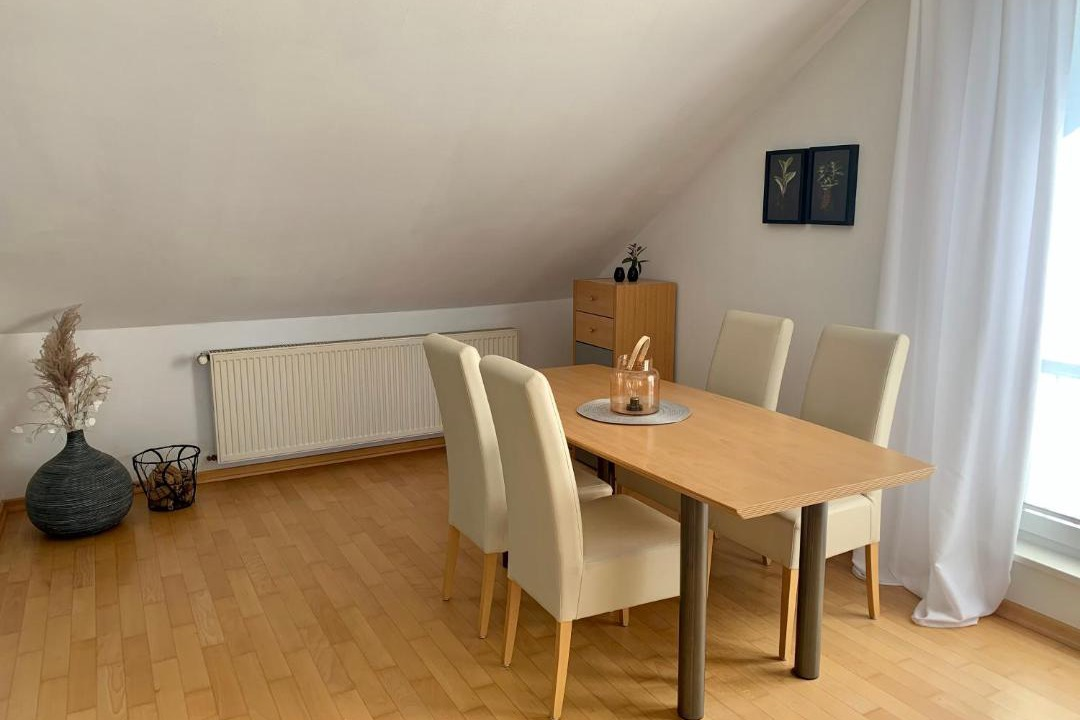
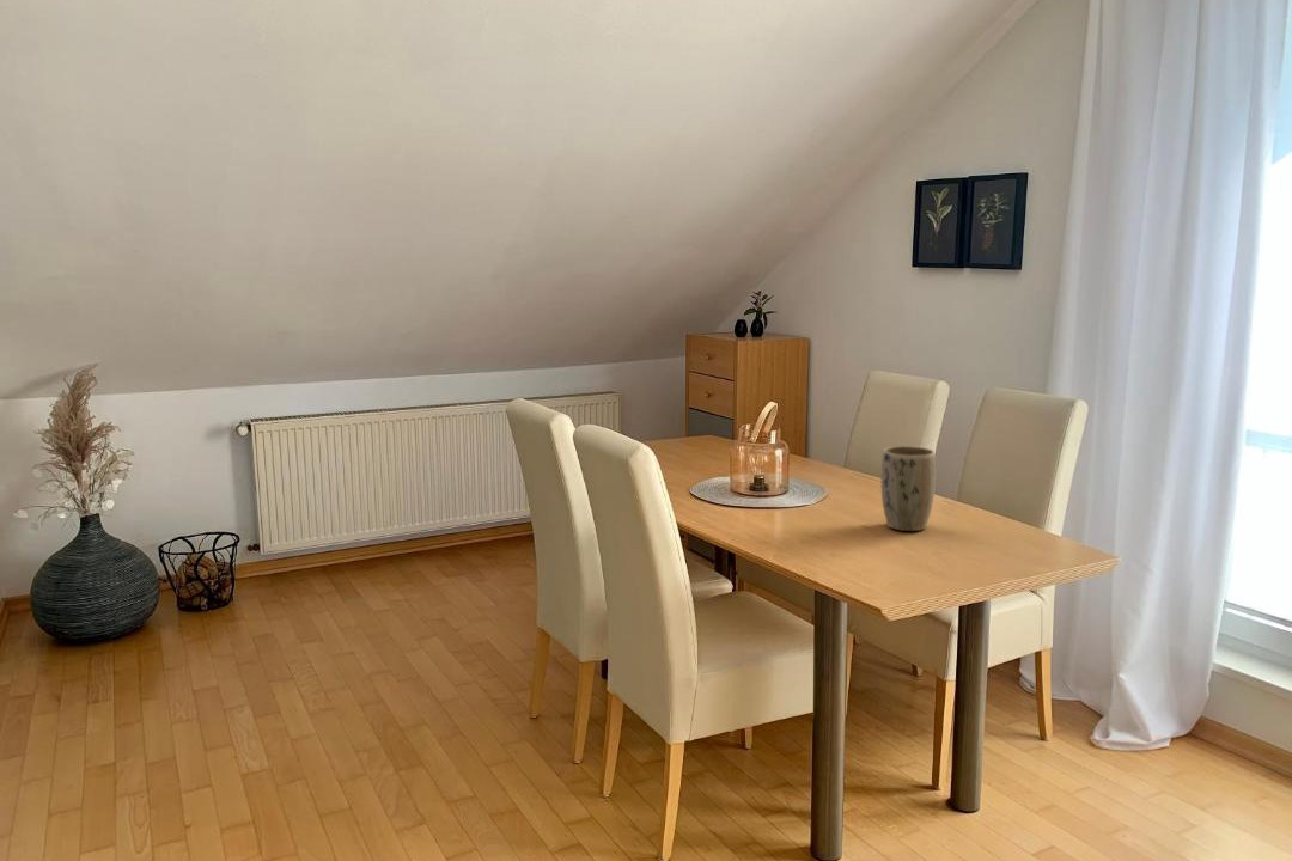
+ plant pot [880,445,937,532]
